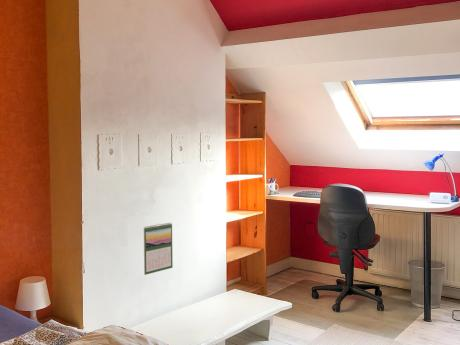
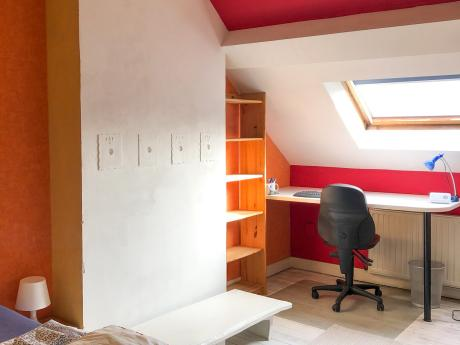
- calendar [143,222,174,276]
